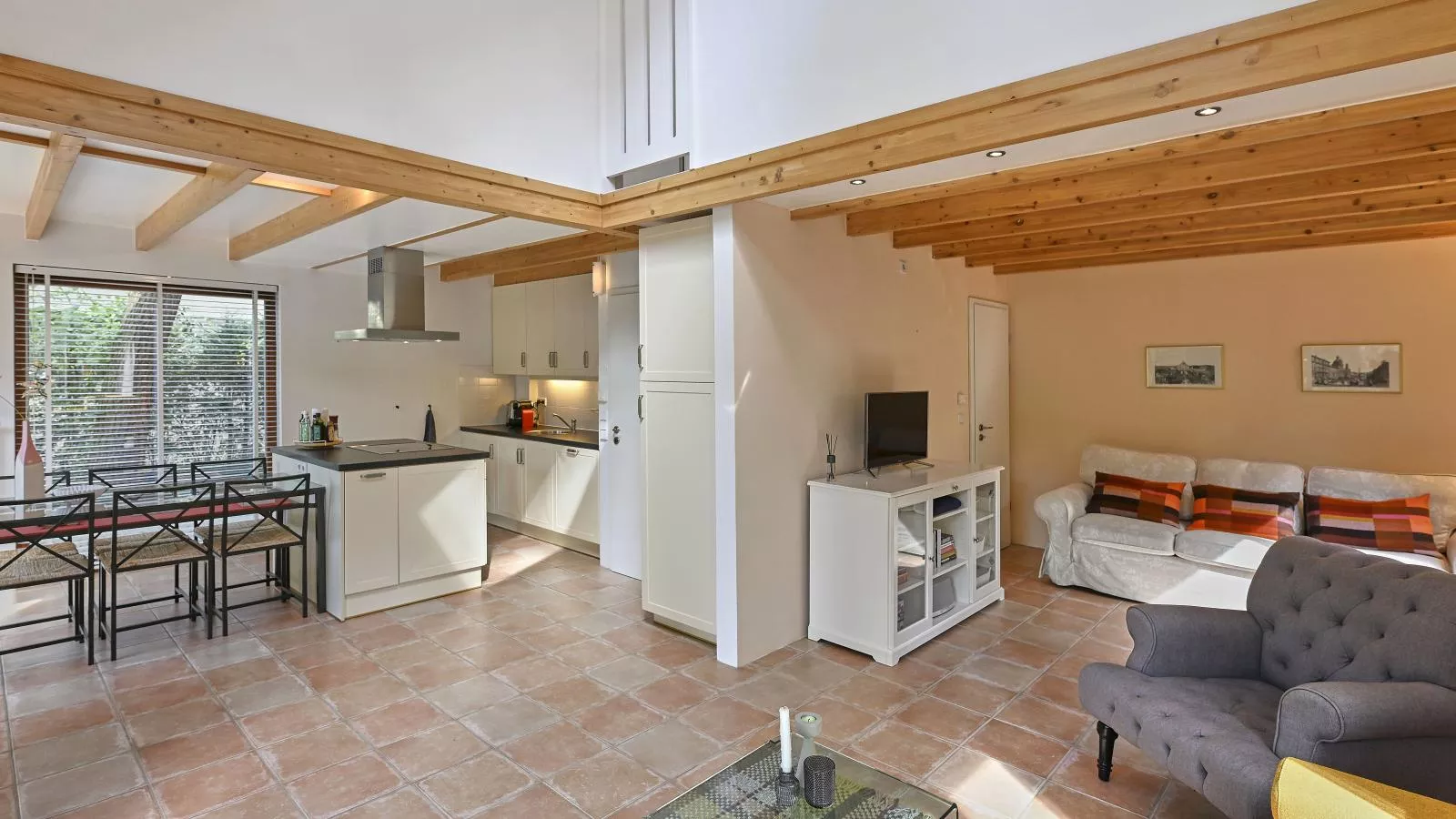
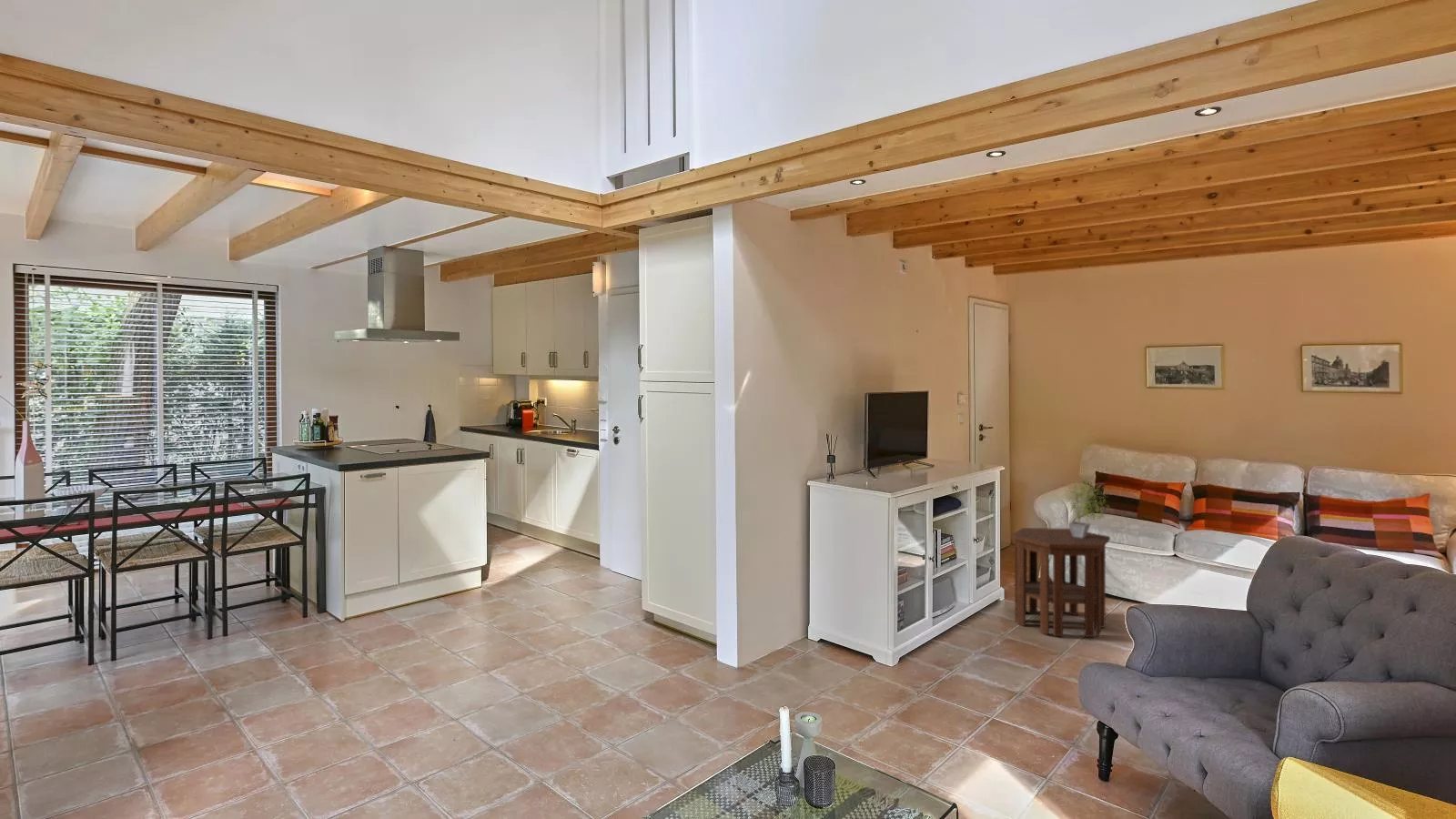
+ side table [1009,527,1111,638]
+ potted plant [1058,476,1111,538]
